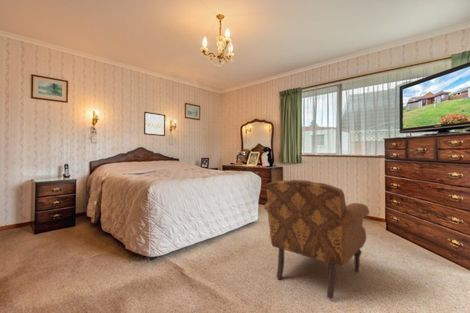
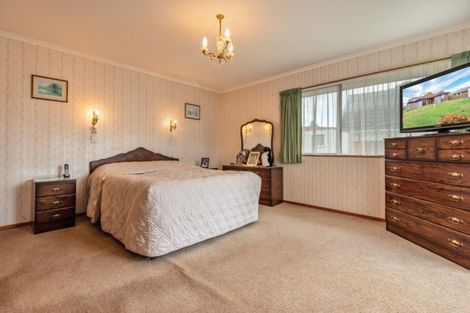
- armchair [263,179,370,300]
- wall art [143,111,166,137]
